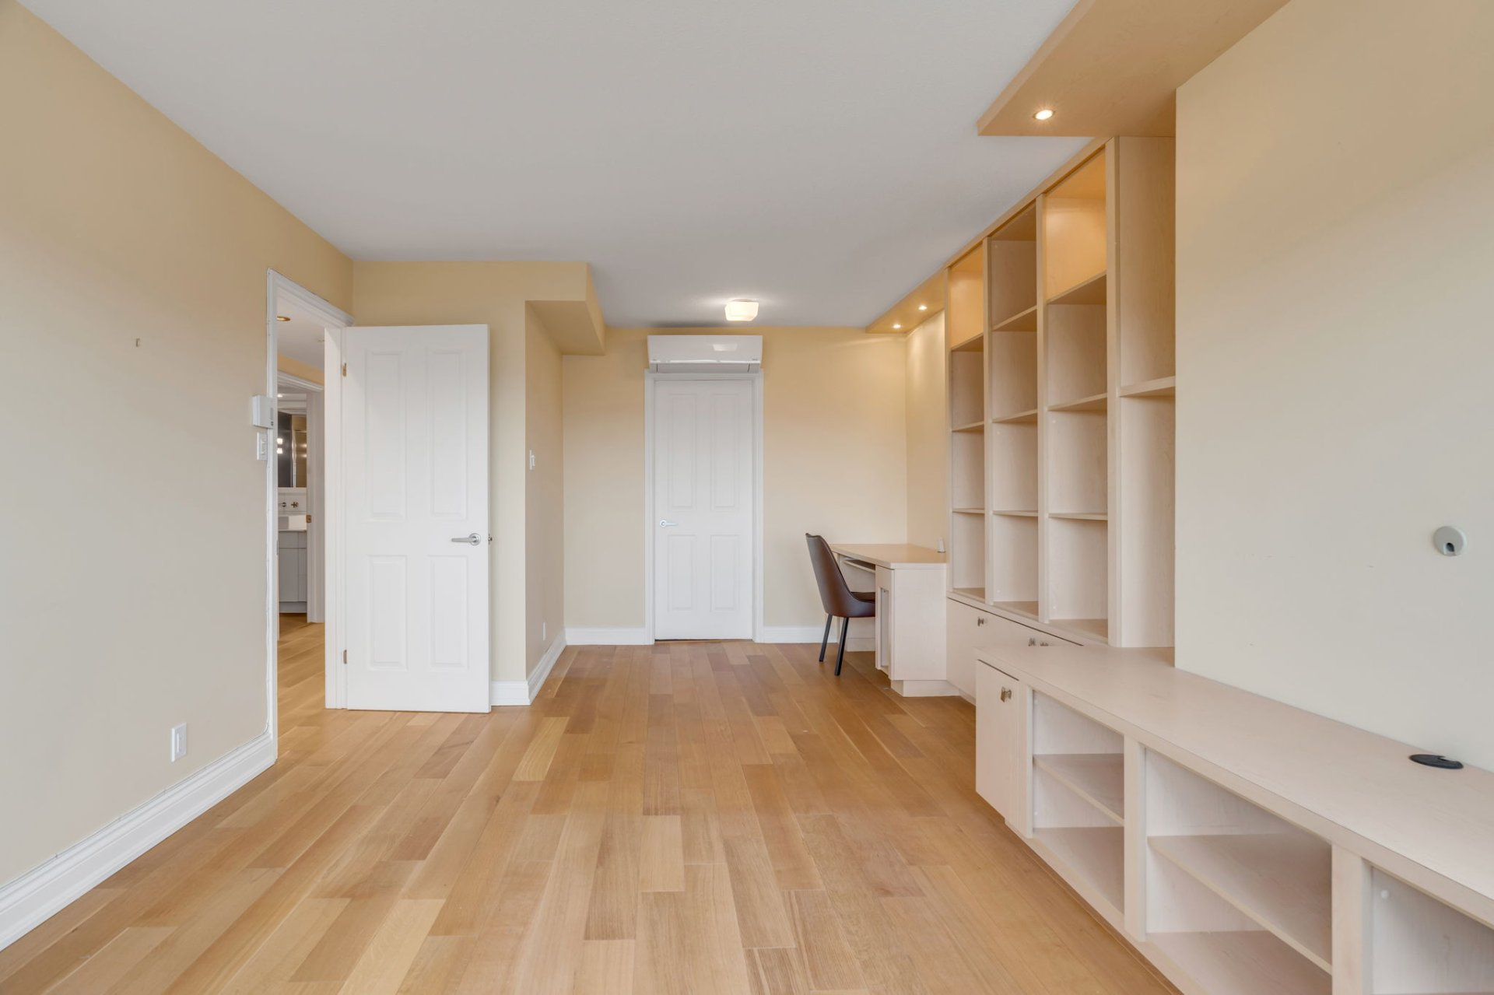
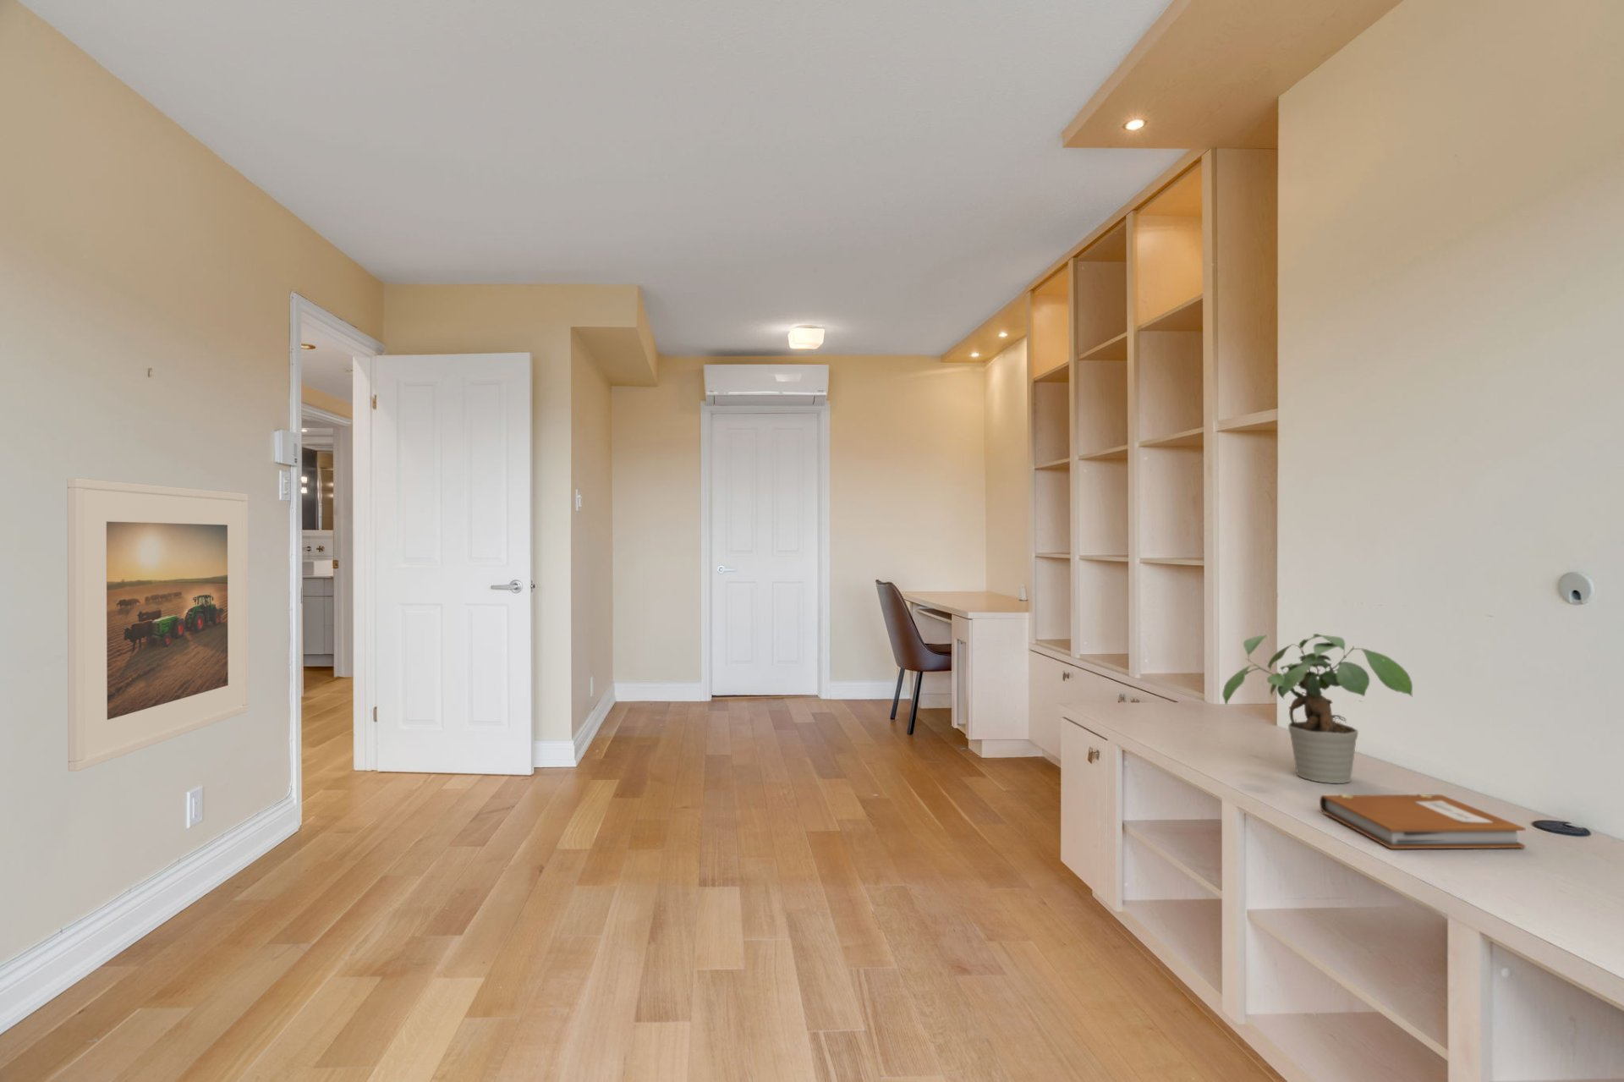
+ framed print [66,477,250,773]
+ potted plant [1222,633,1414,784]
+ notebook [1319,793,1526,849]
